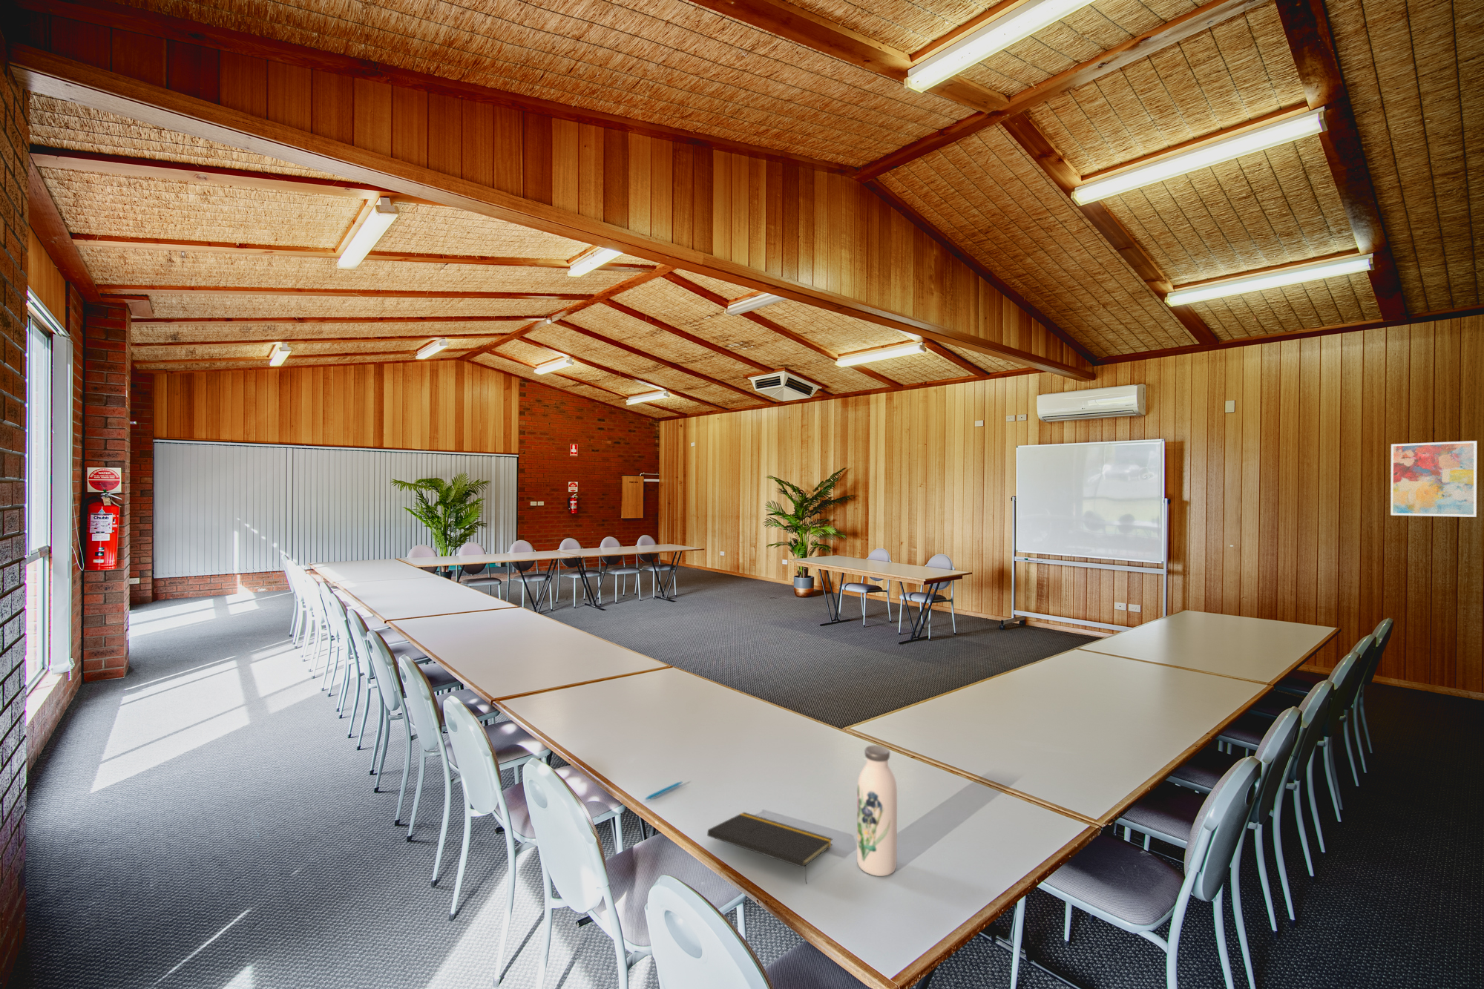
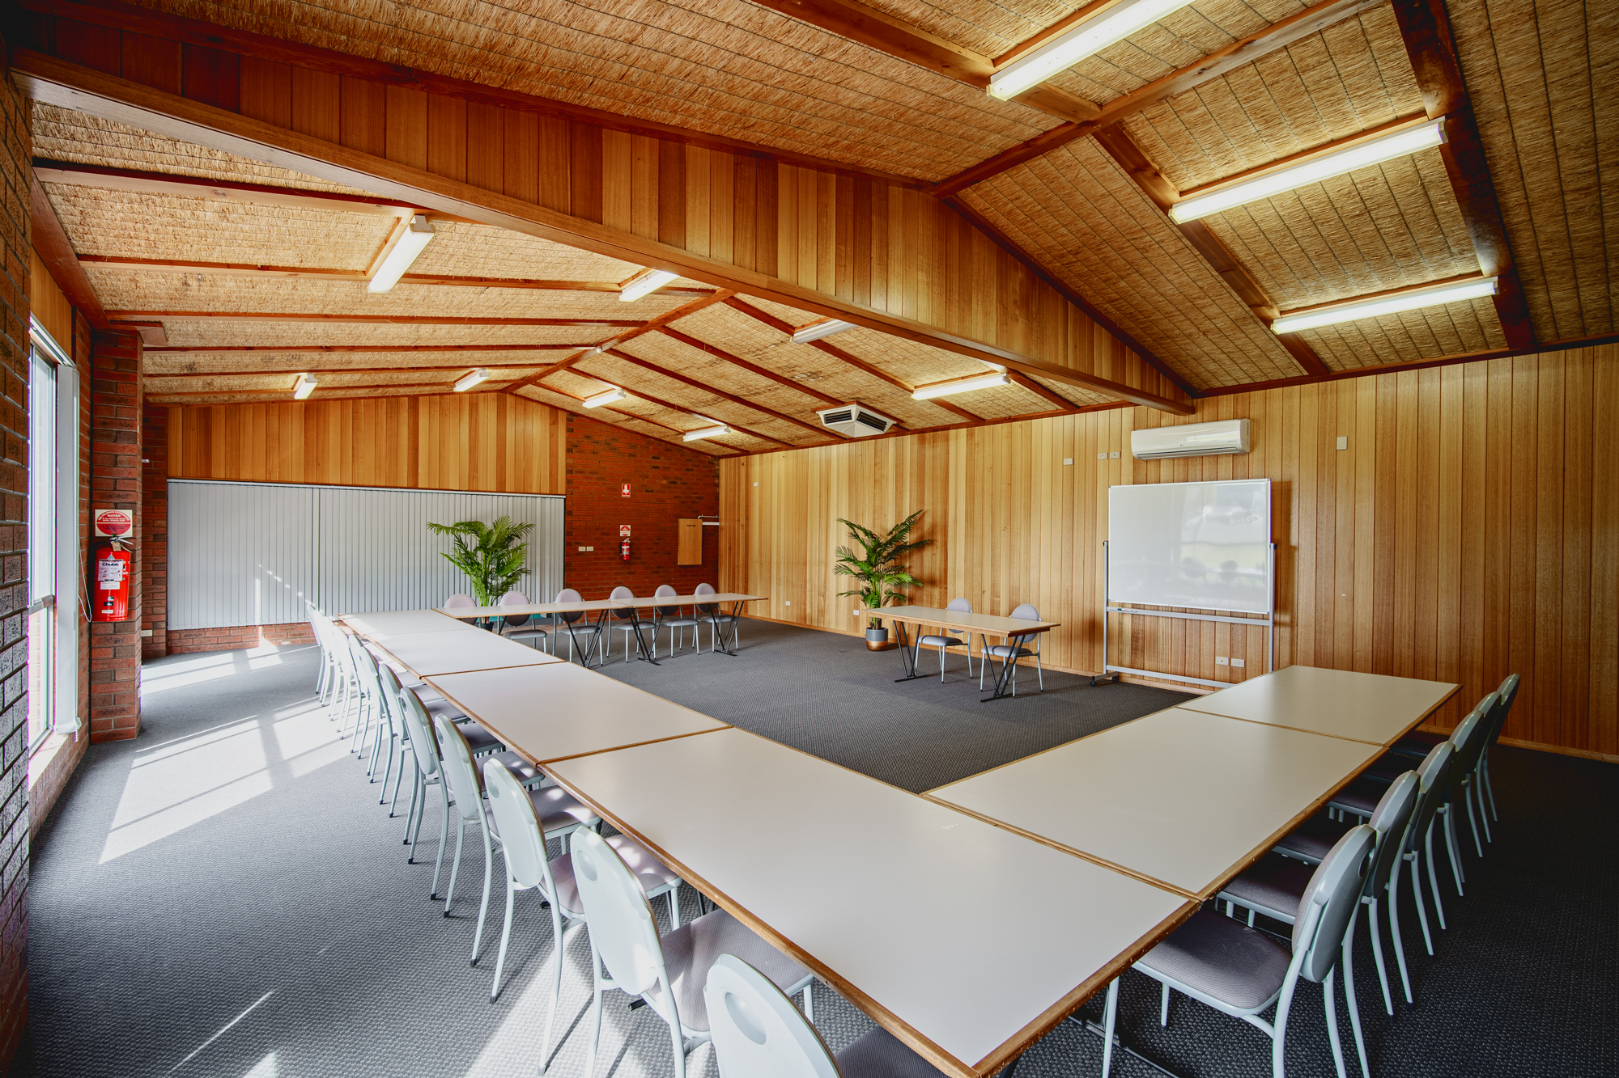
- water bottle [856,744,898,878]
- pen [644,780,683,800]
- wall art [1390,440,1477,518]
- notepad [706,811,833,885]
